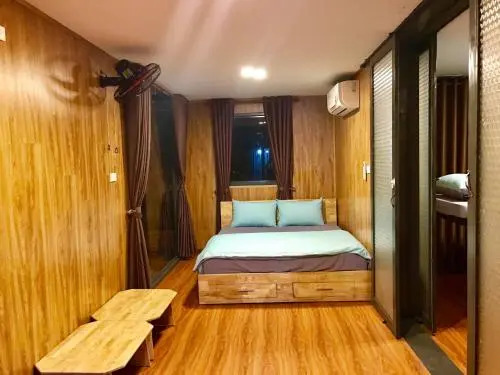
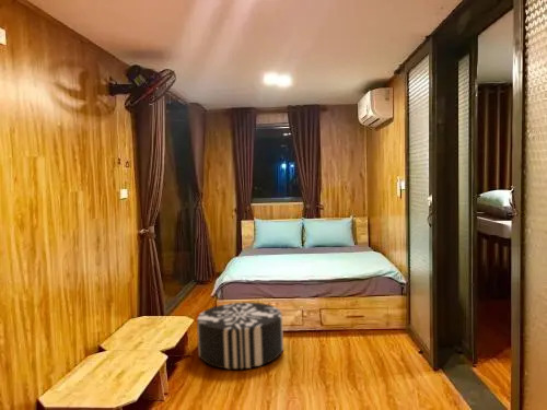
+ pouf [196,302,284,371]
